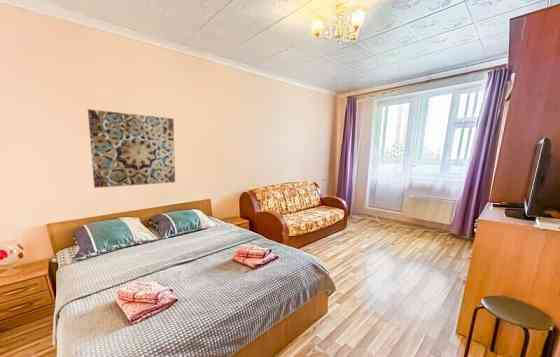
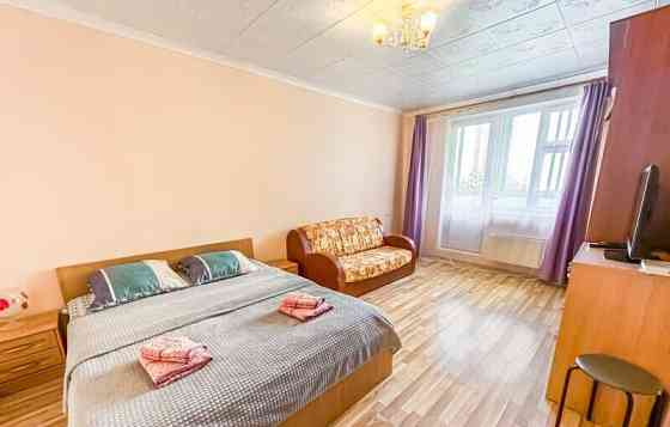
- wall art [87,108,176,189]
